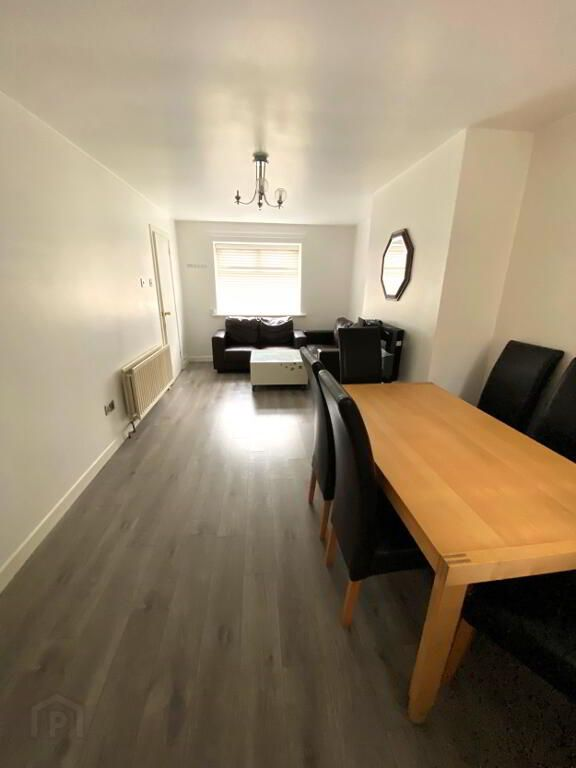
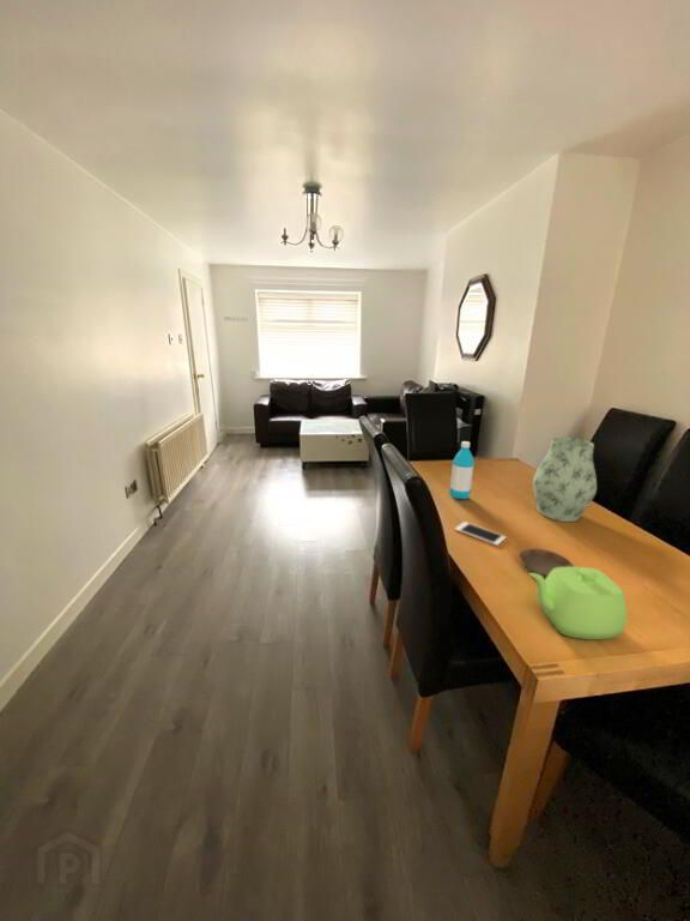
+ cell phone [454,520,507,547]
+ vase [532,437,598,523]
+ water bottle [448,440,476,500]
+ saucer [519,548,575,579]
+ teapot [528,566,628,640]
